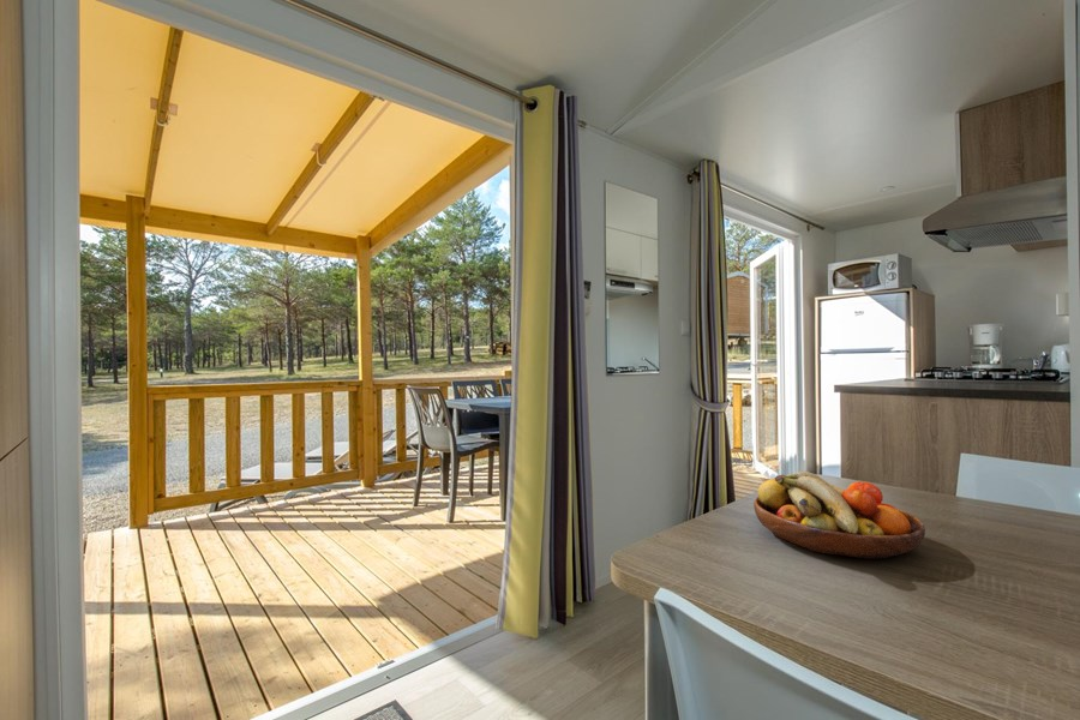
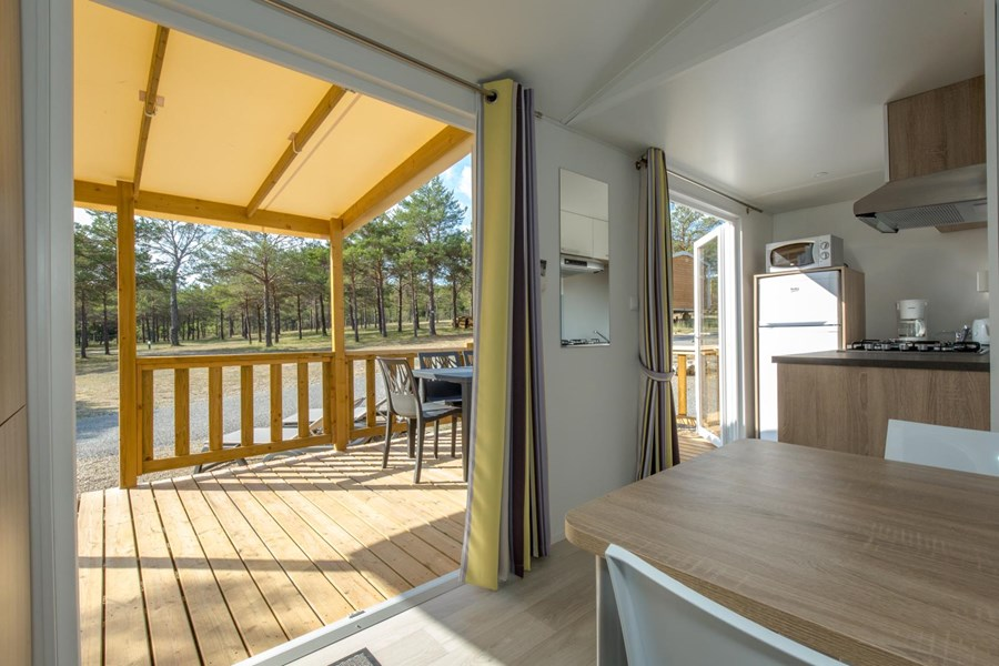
- fruit bowl [752,470,926,560]
